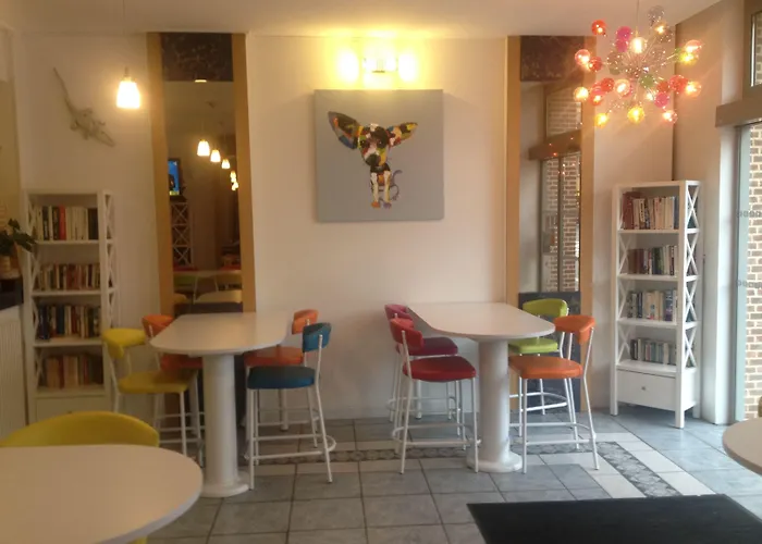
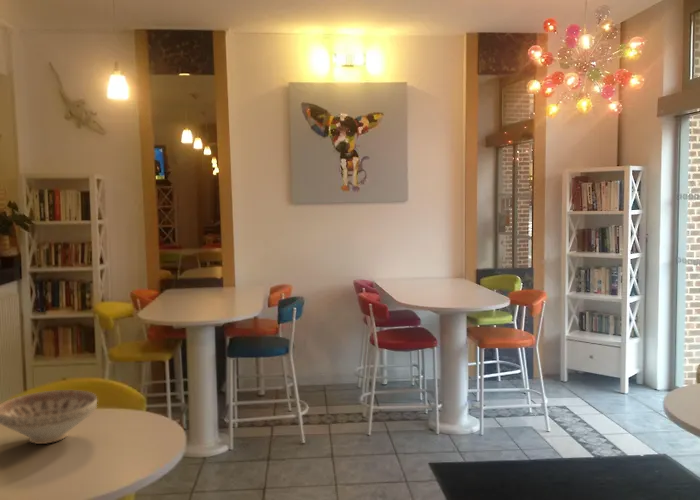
+ decorative bowl [0,389,98,445]
